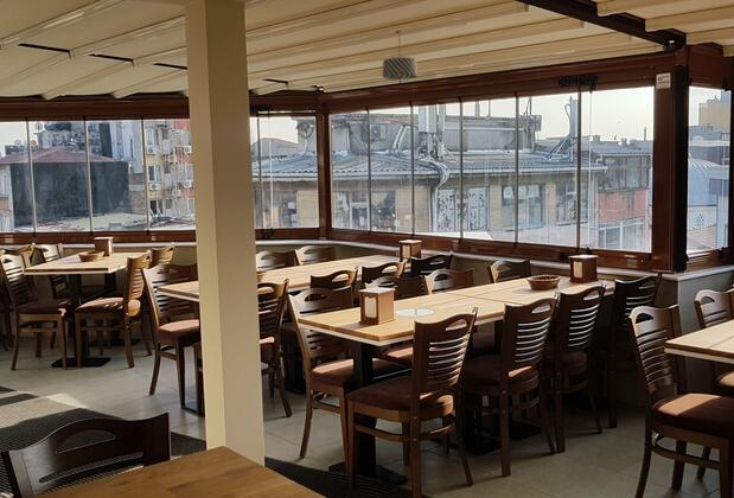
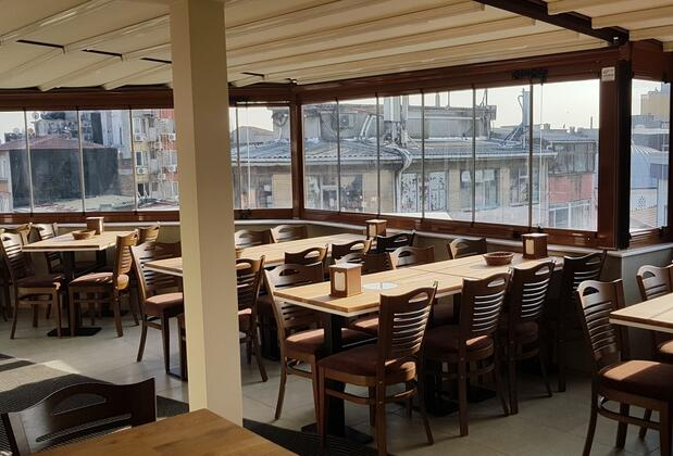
- pendant light [382,30,419,87]
